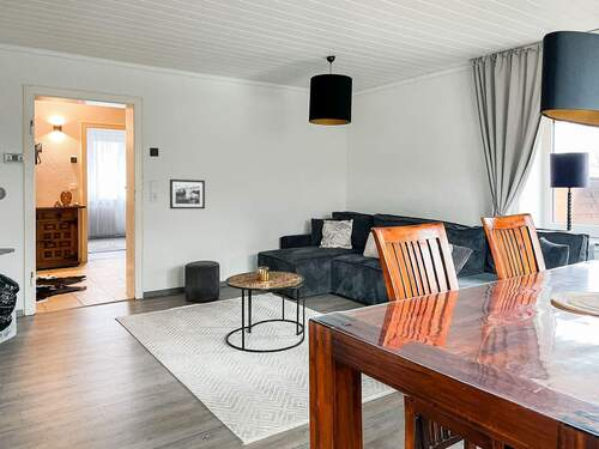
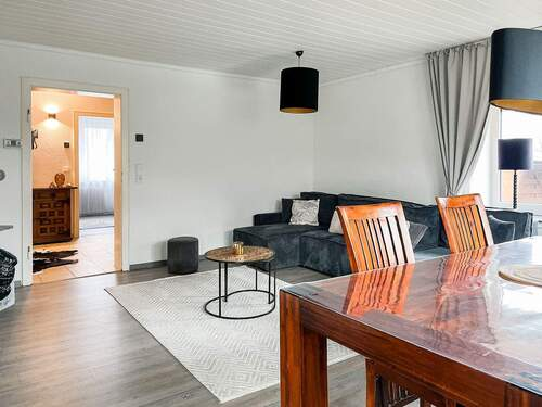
- picture frame [169,178,206,210]
